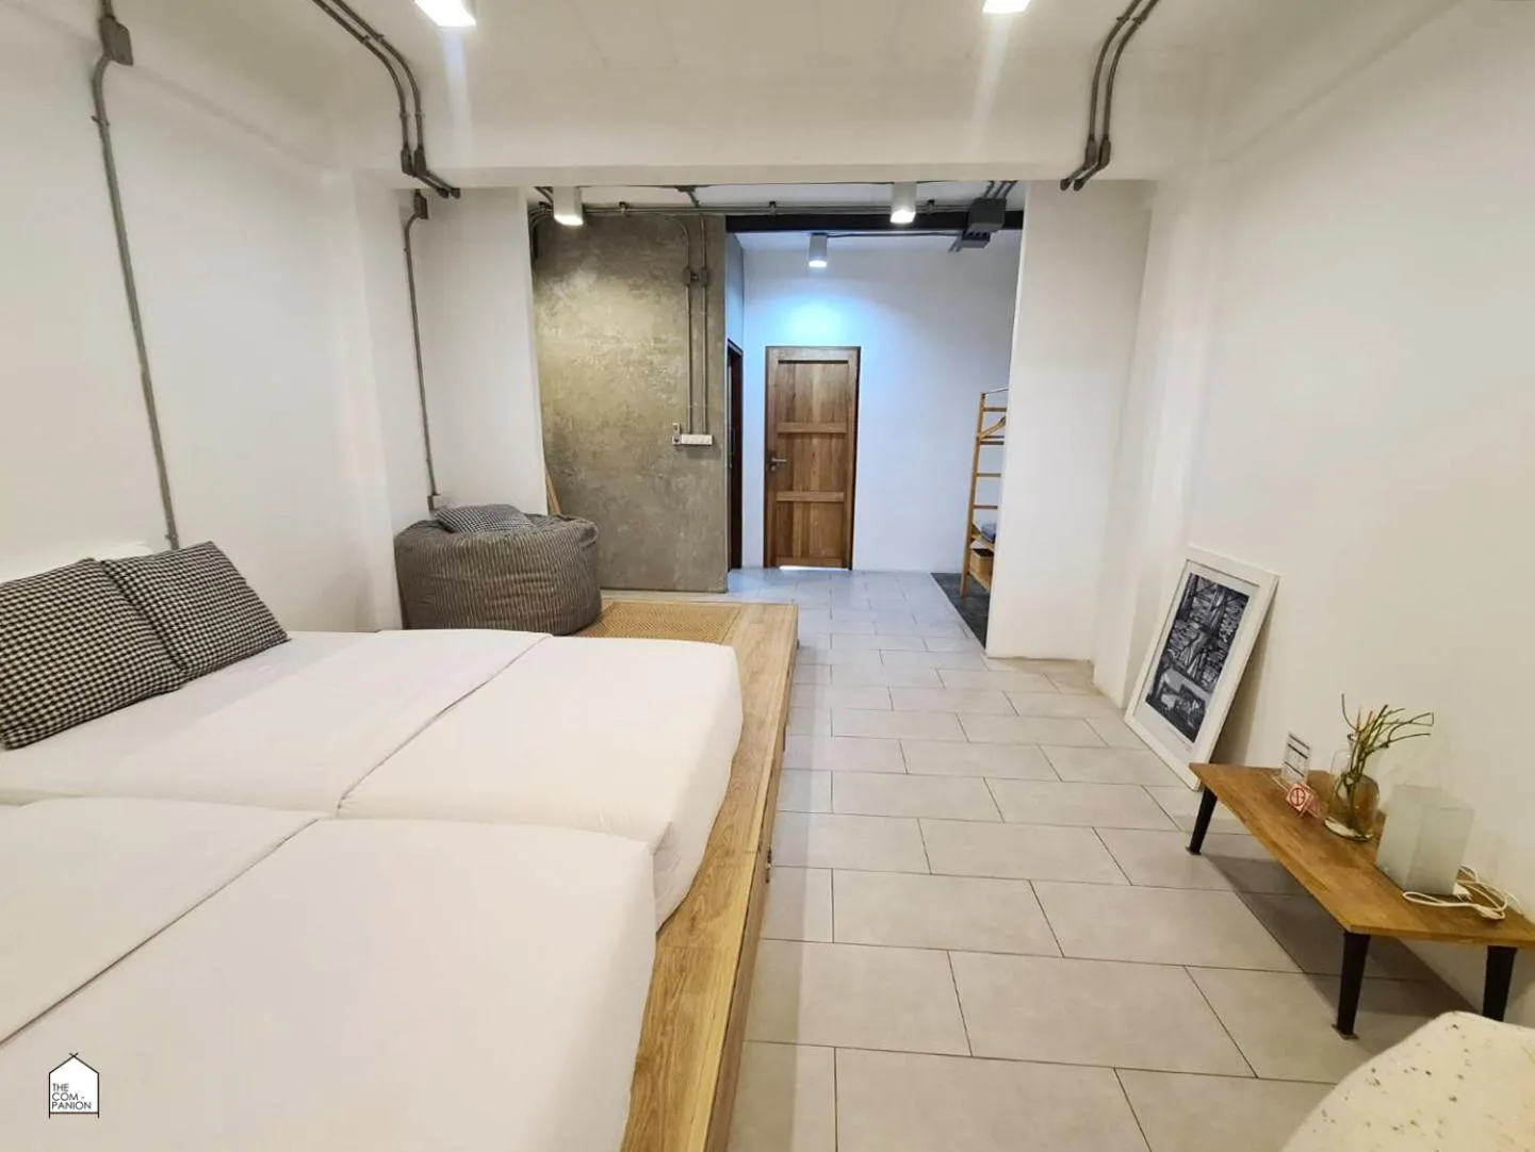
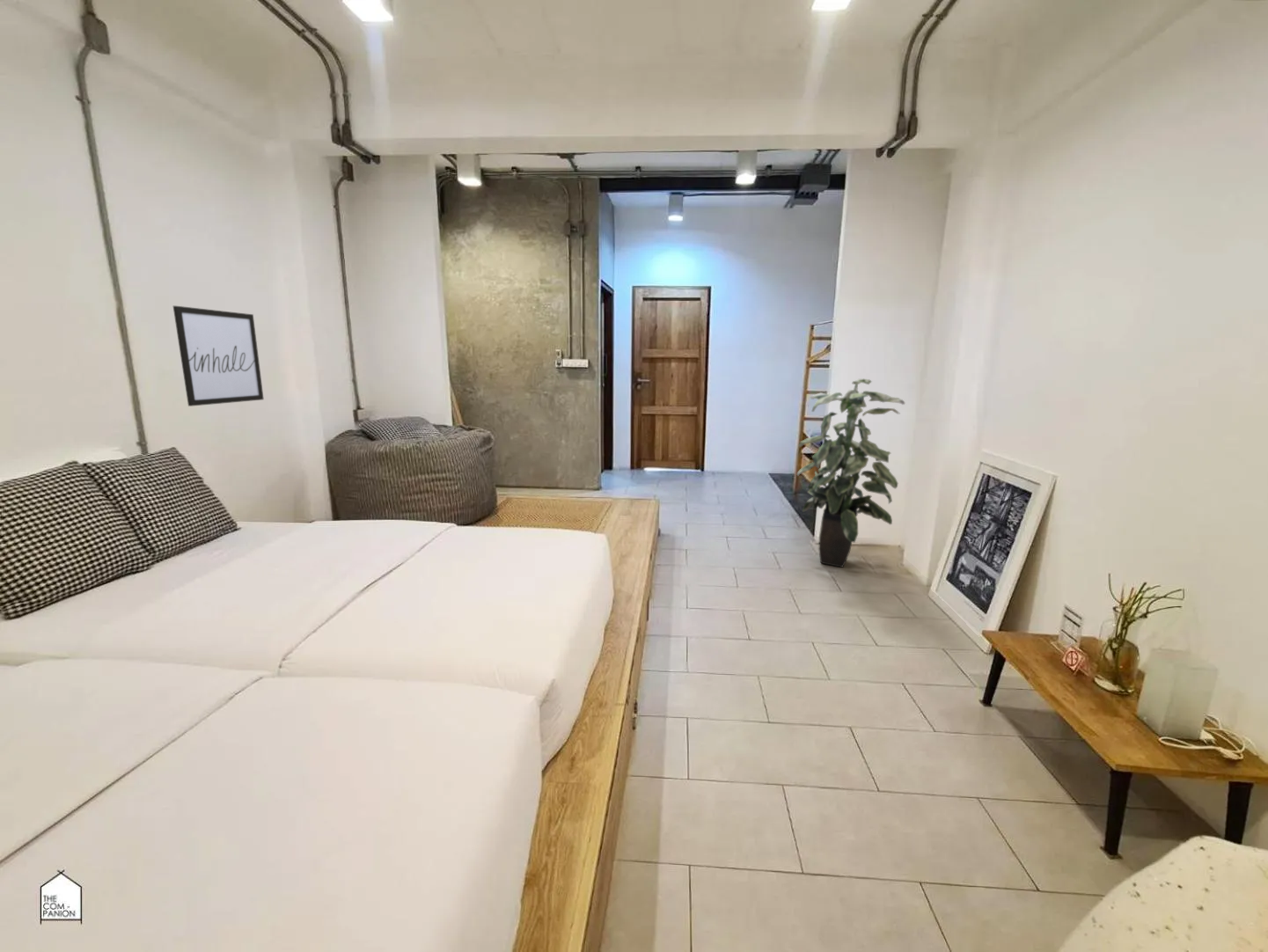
+ wall art [172,305,265,407]
+ indoor plant [796,378,906,568]
